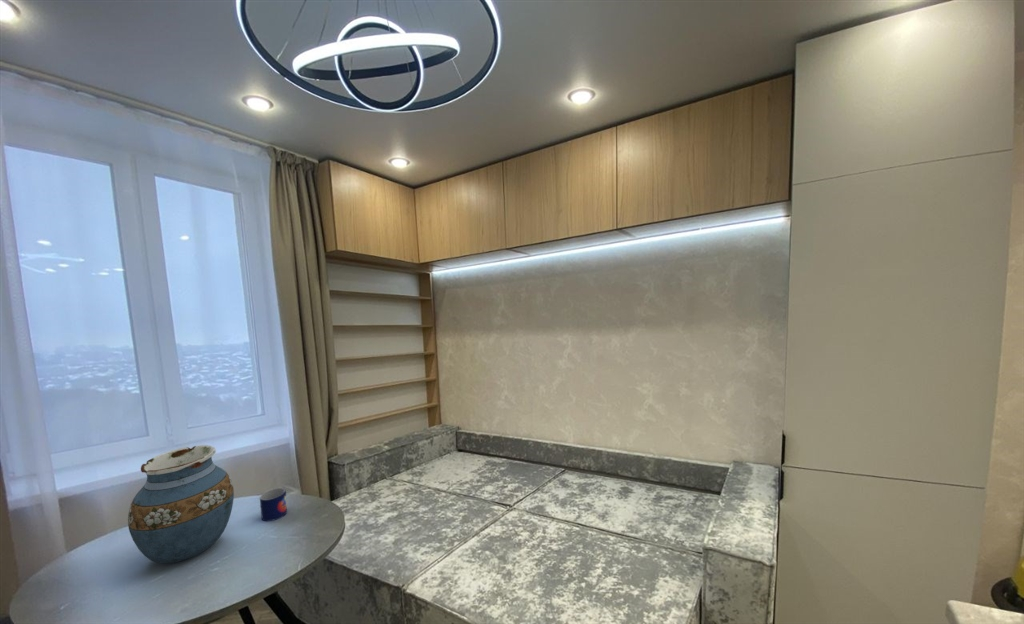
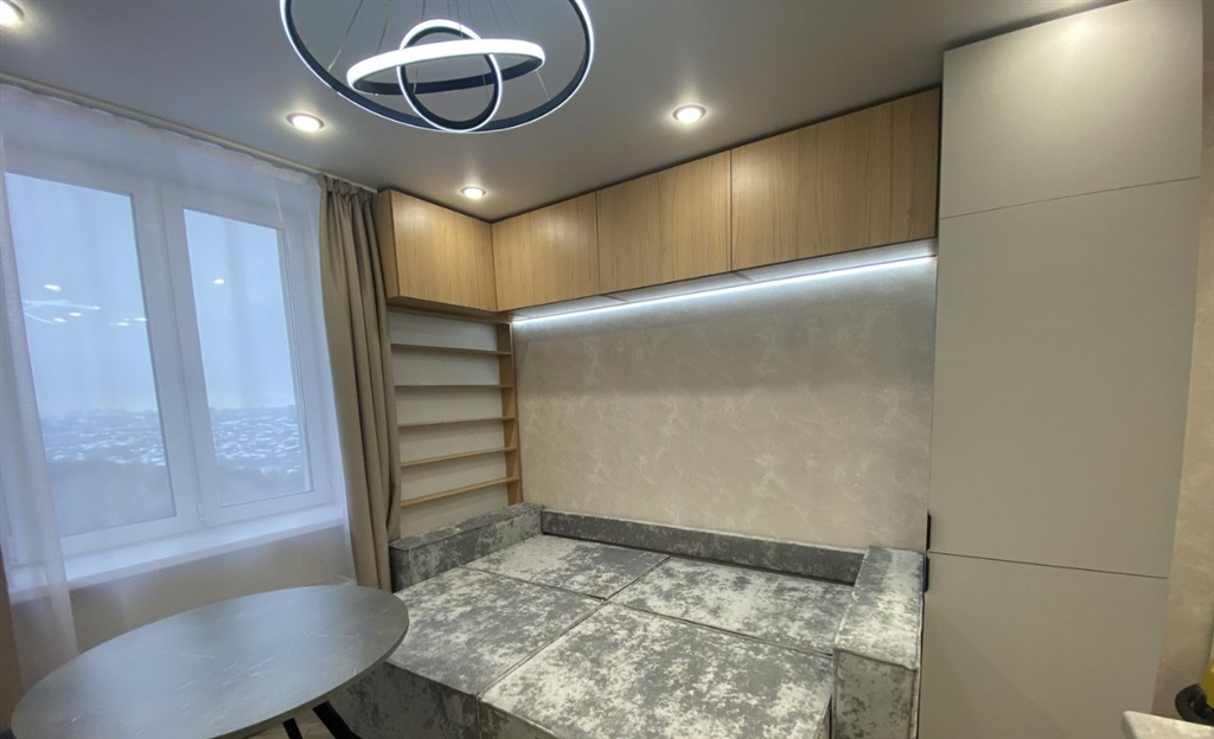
- mug [259,487,288,522]
- vase [127,444,235,565]
